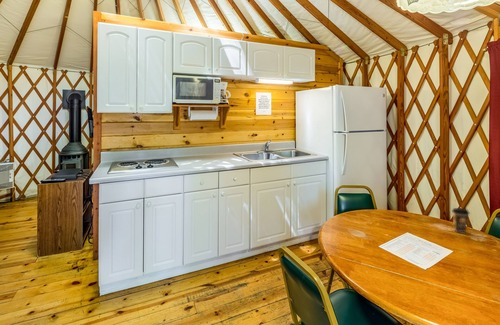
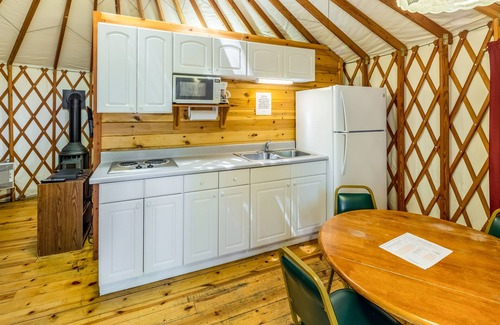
- coffee cup [451,207,471,233]
